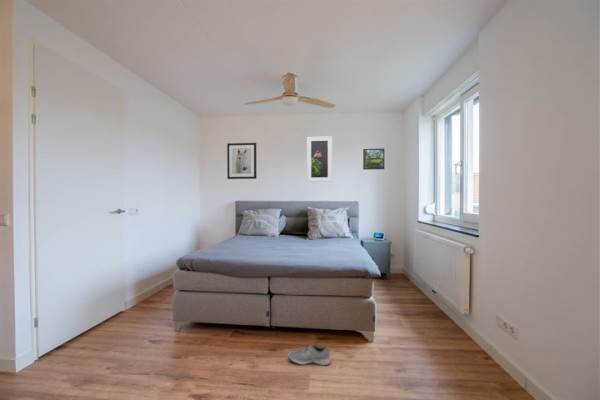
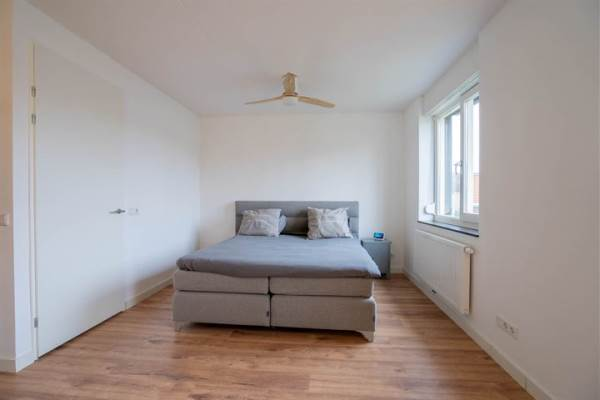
- sneaker [288,343,332,366]
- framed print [306,135,333,183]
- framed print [362,148,385,171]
- wall art [226,142,258,180]
